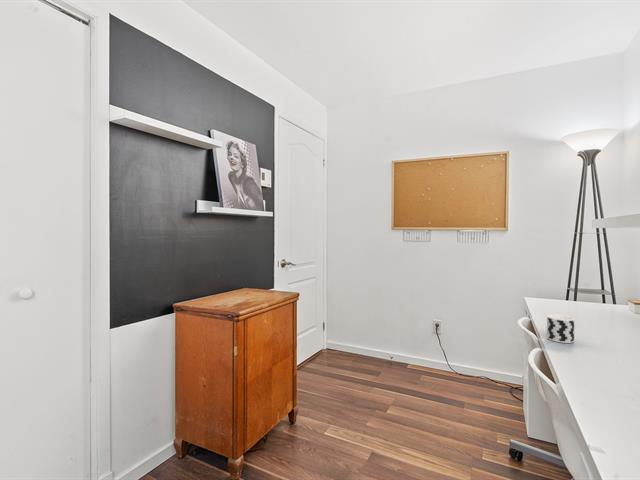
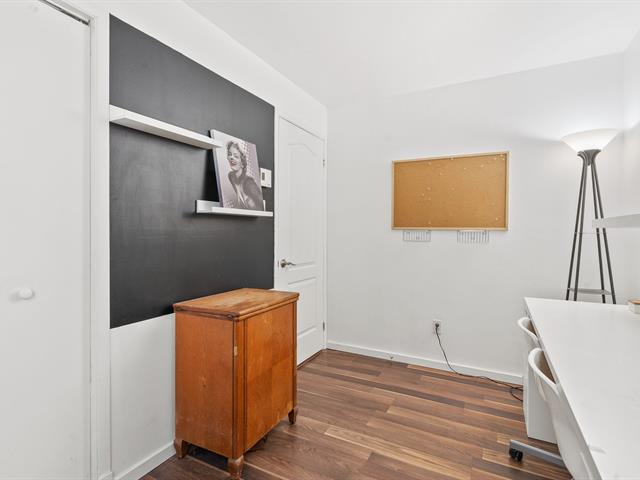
- cup [546,314,575,344]
